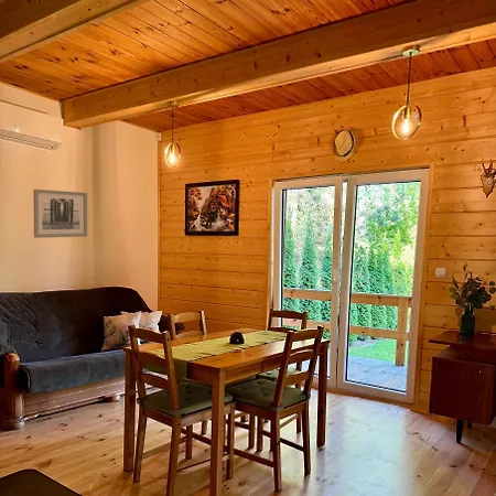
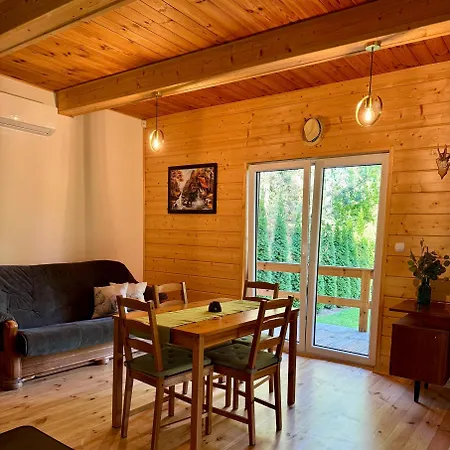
- wall art [32,188,88,239]
